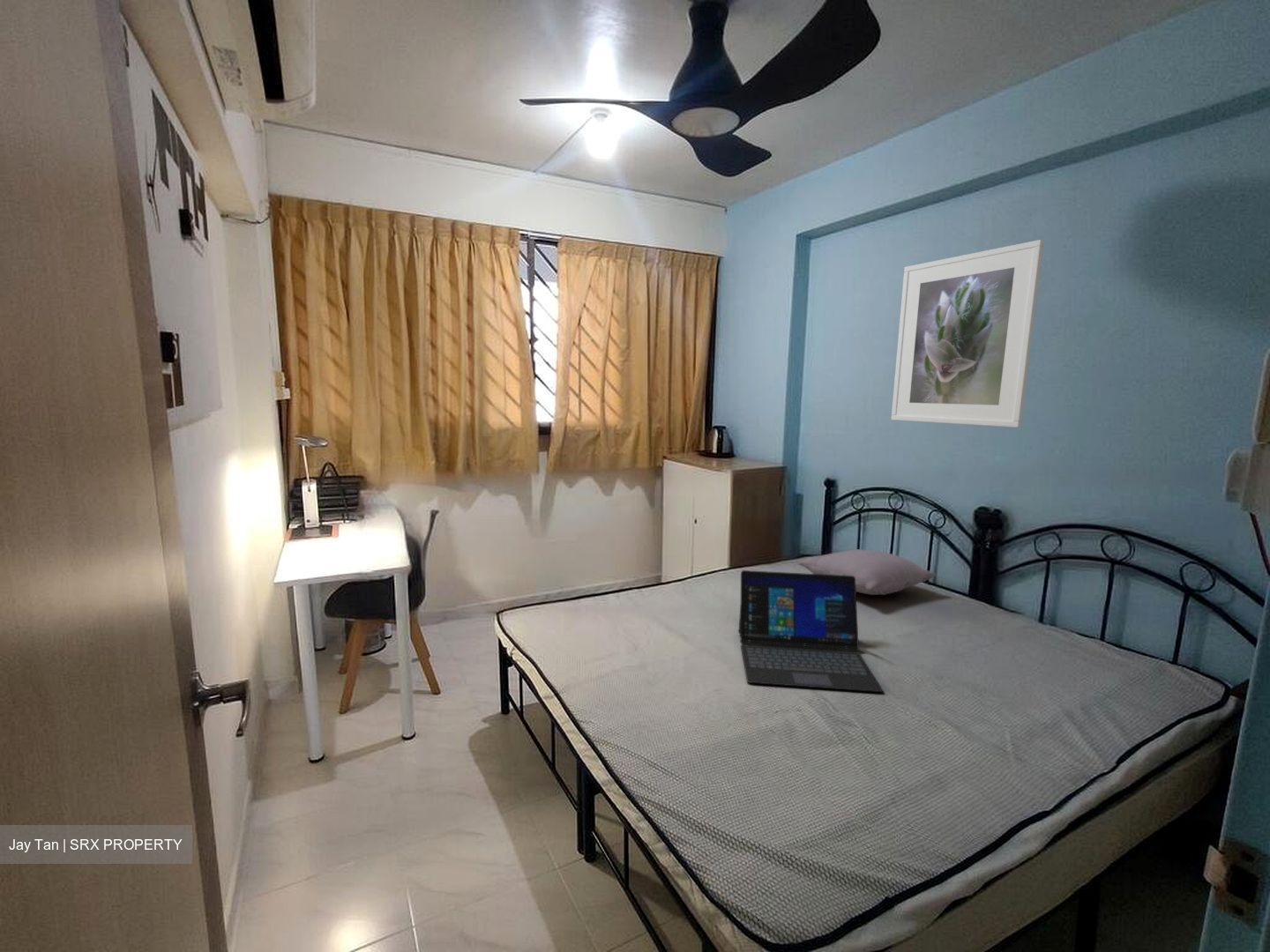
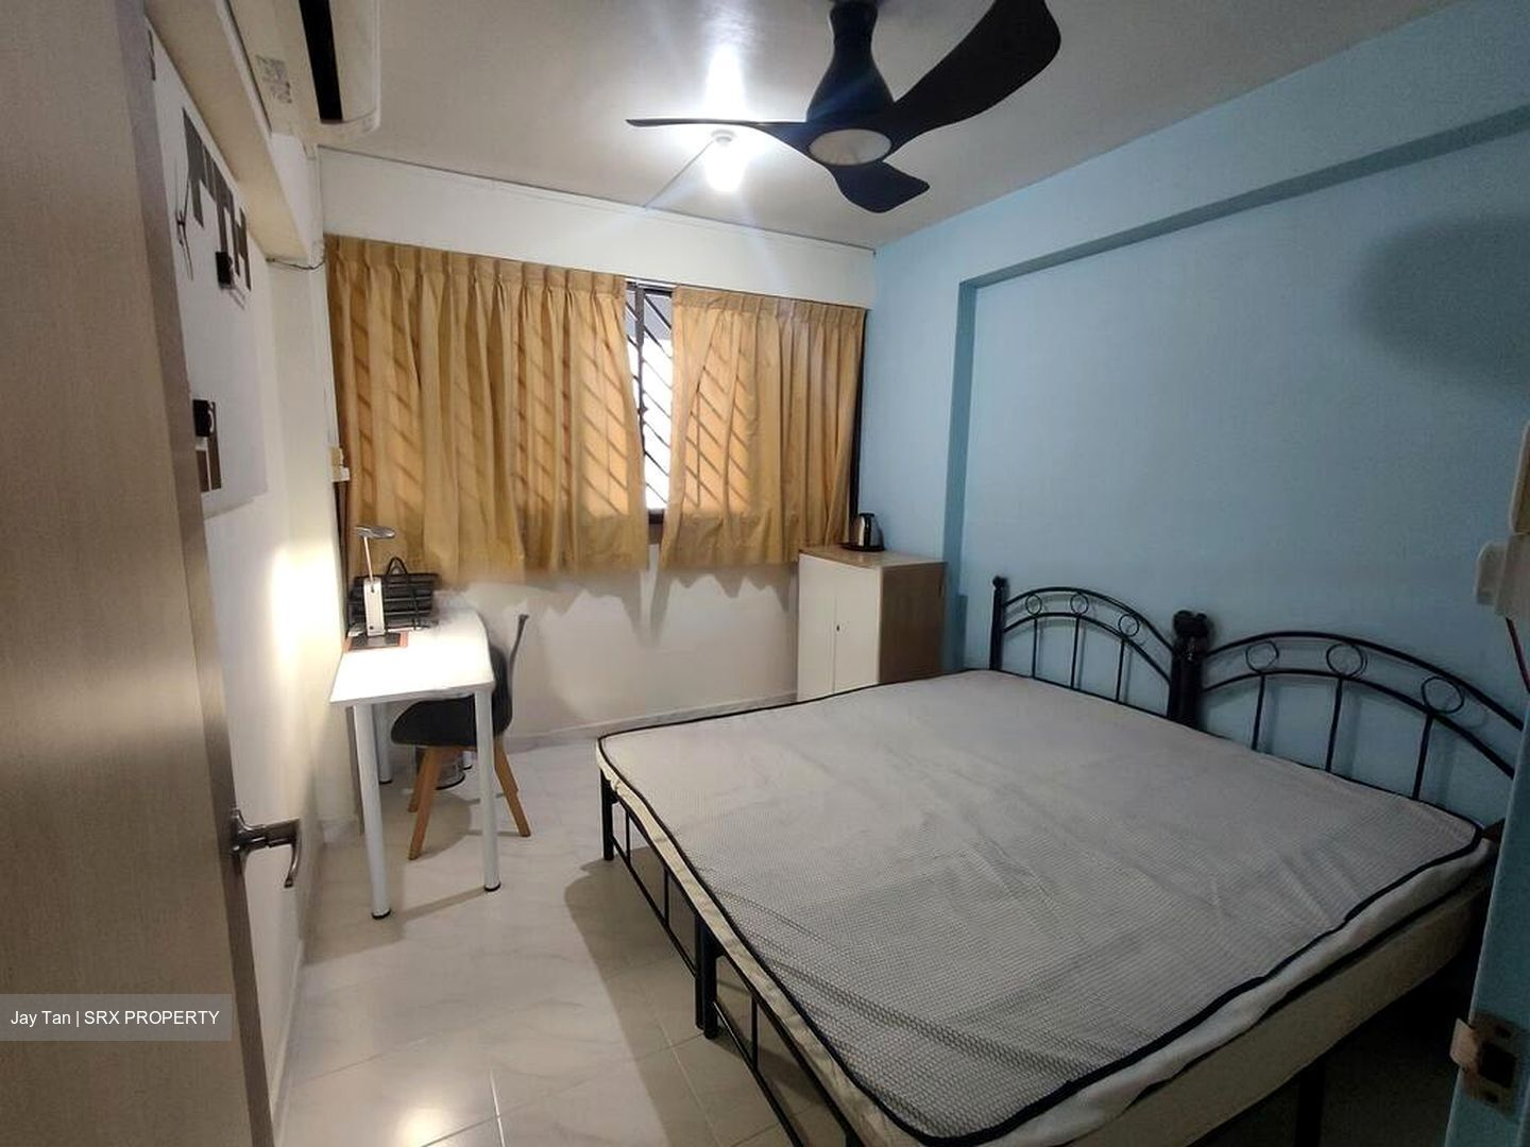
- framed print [890,239,1044,428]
- laptop [737,569,885,693]
- pillow [796,548,937,596]
